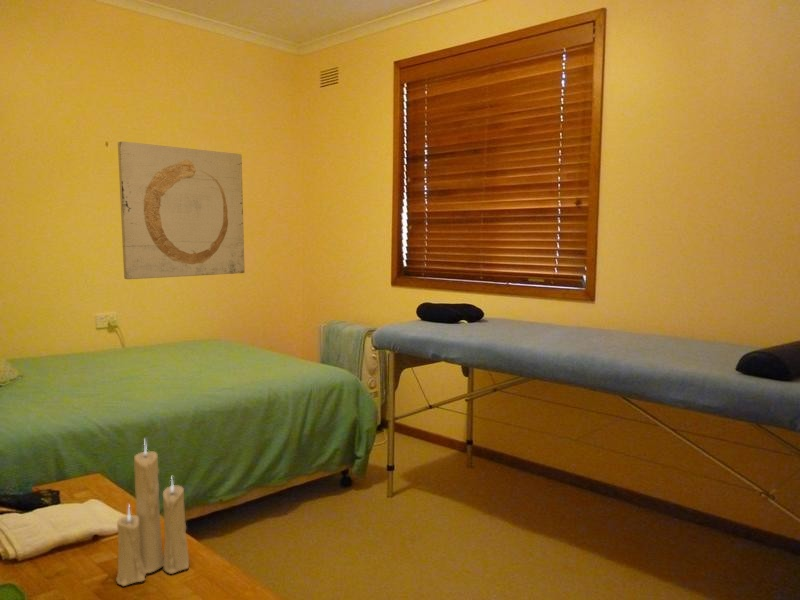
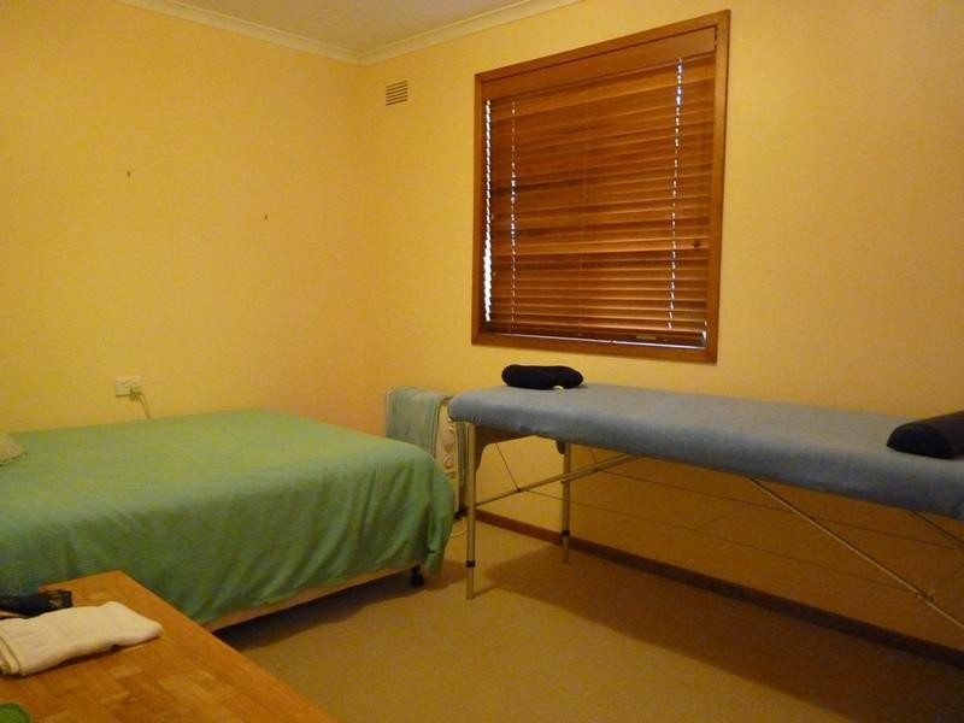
- wall art [117,141,246,280]
- candle [115,437,190,587]
